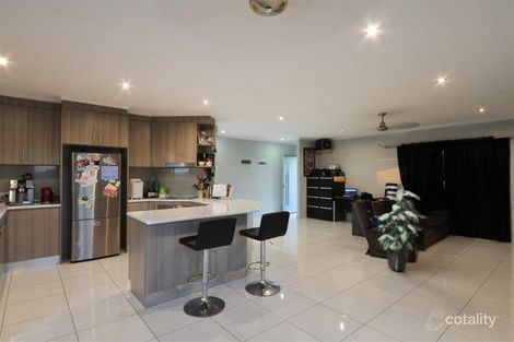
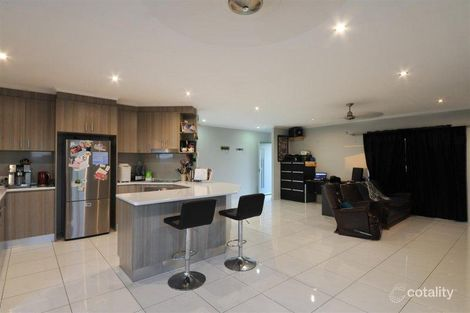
- indoor plant [374,185,423,272]
